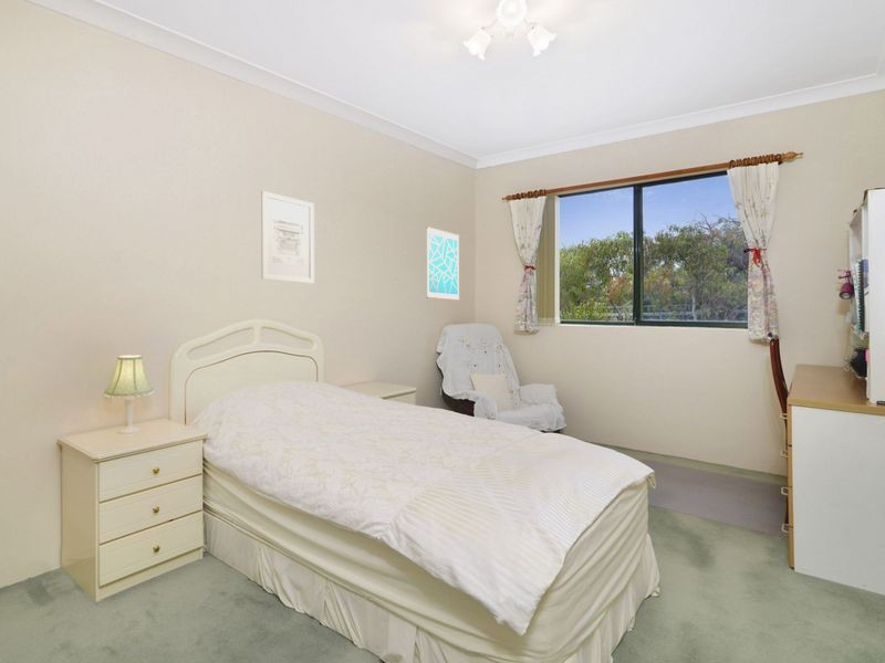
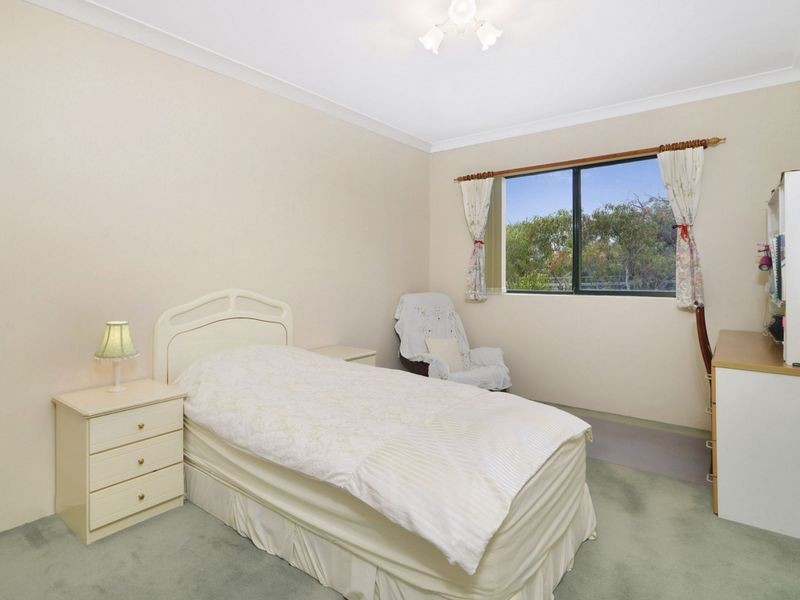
- wall art [426,225,460,302]
- wall art [260,190,315,285]
